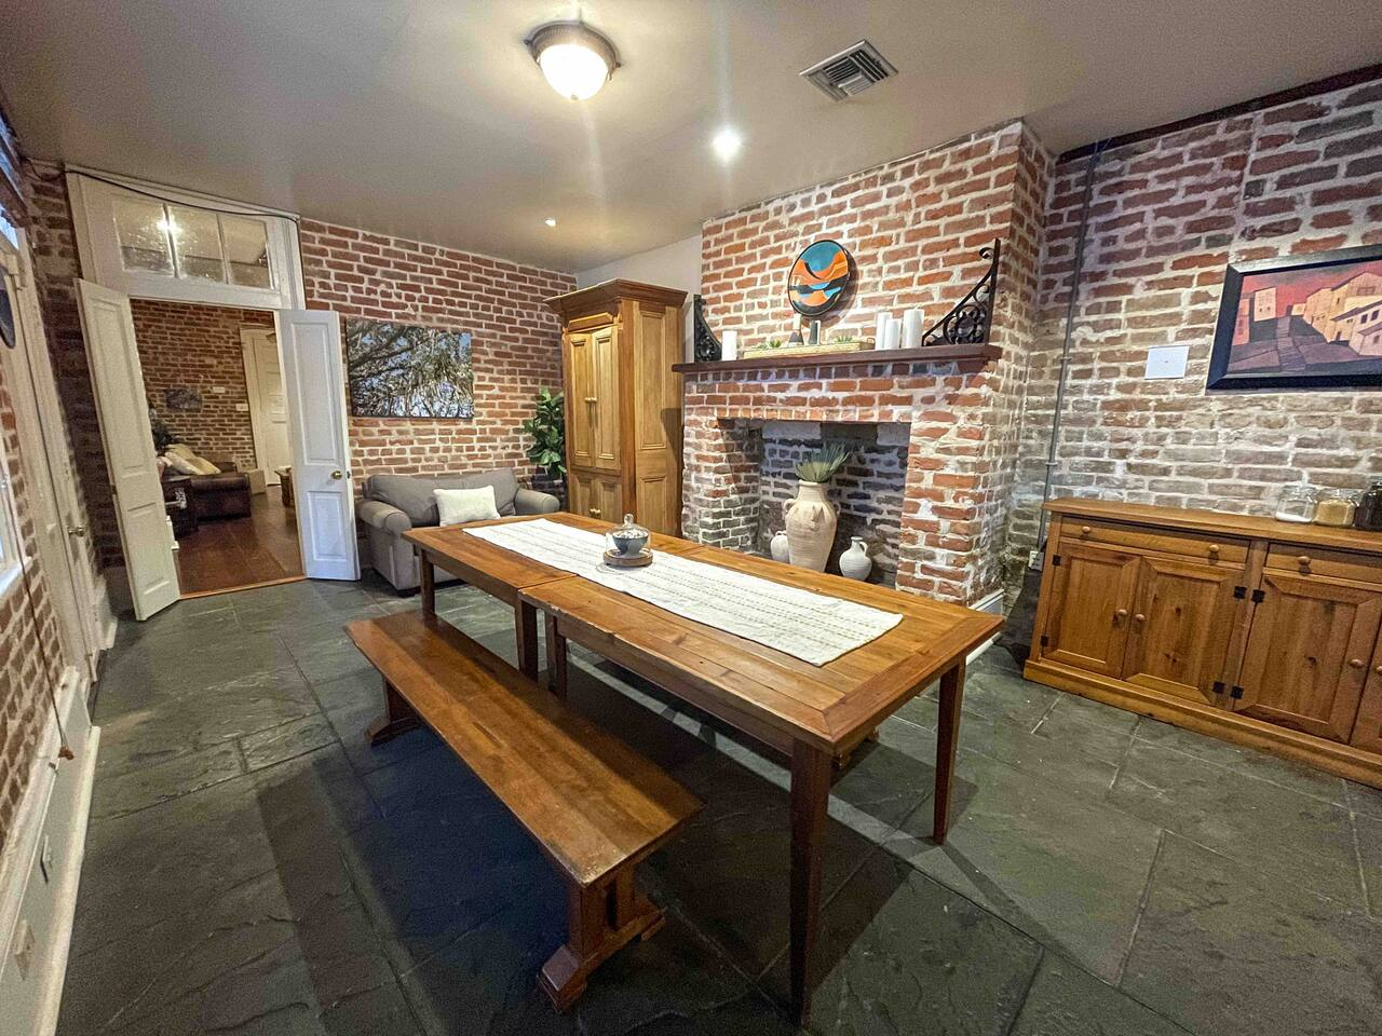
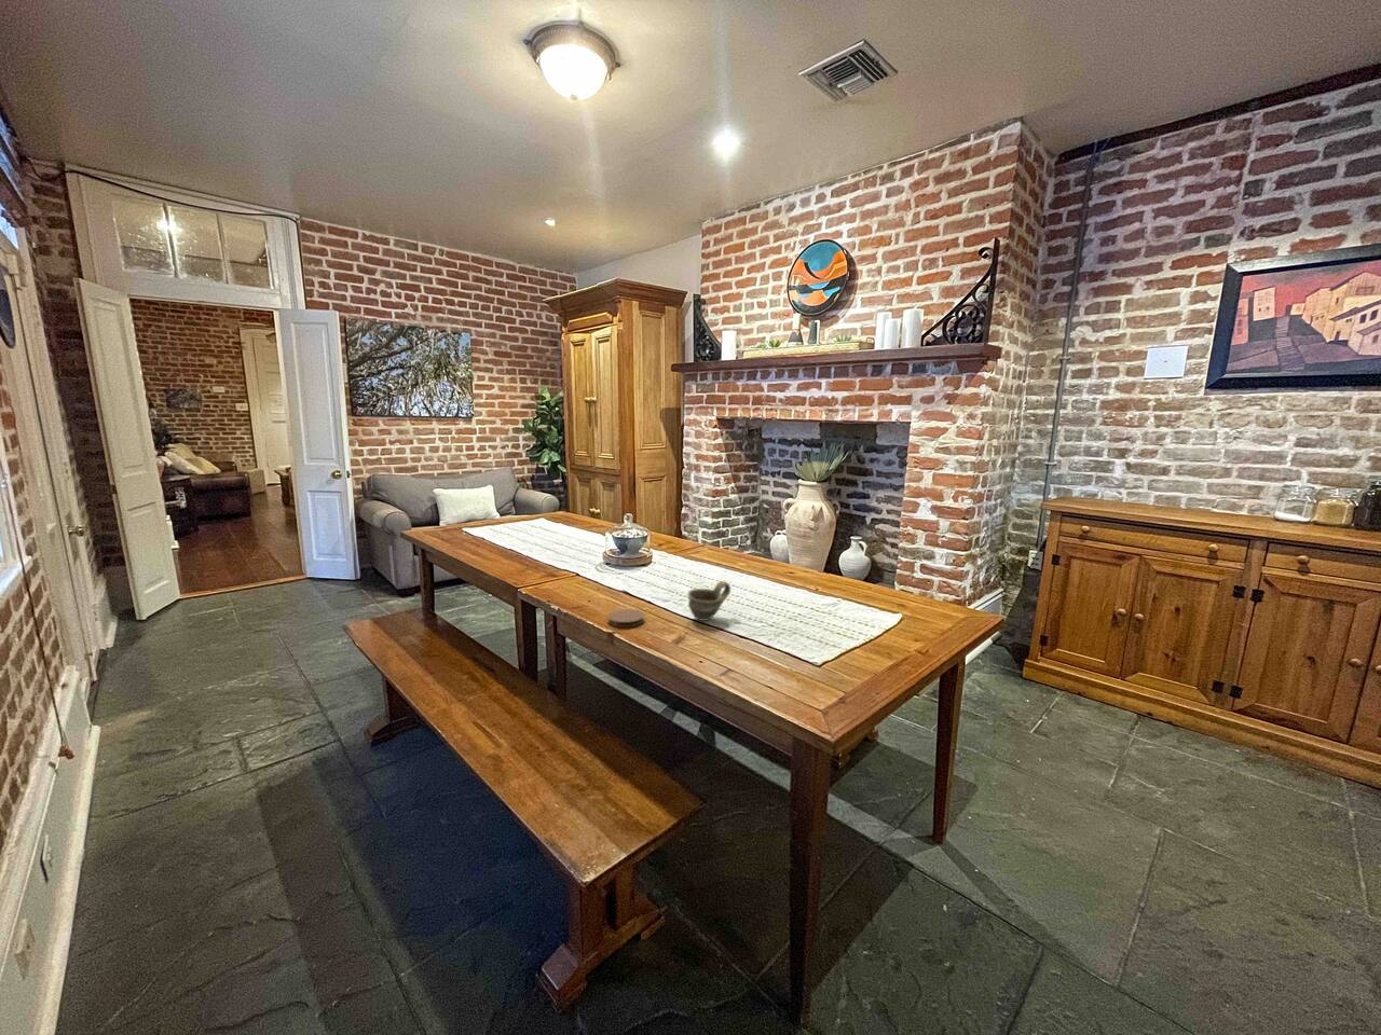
+ coaster [607,608,645,628]
+ cup [686,581,732,622]
